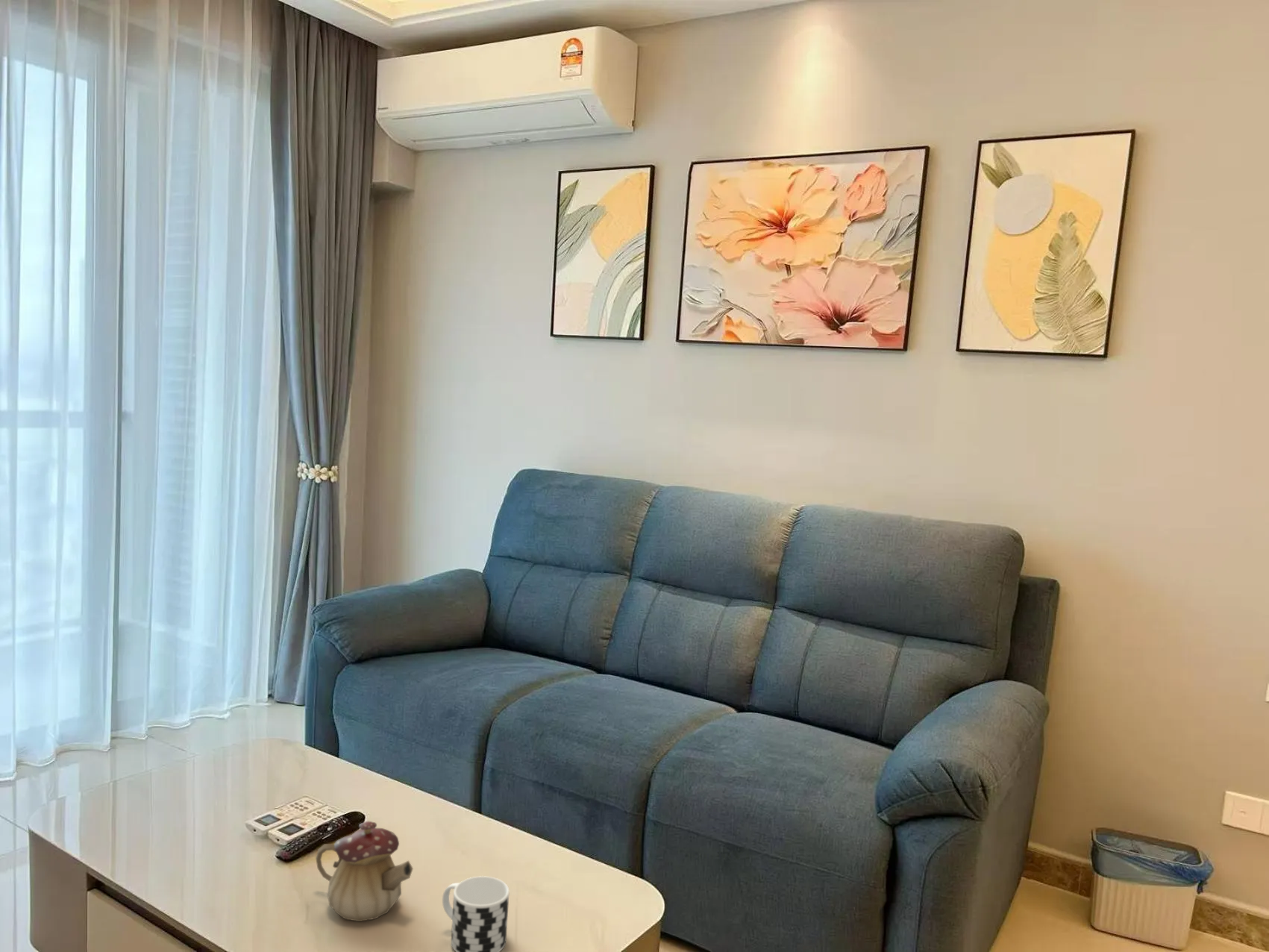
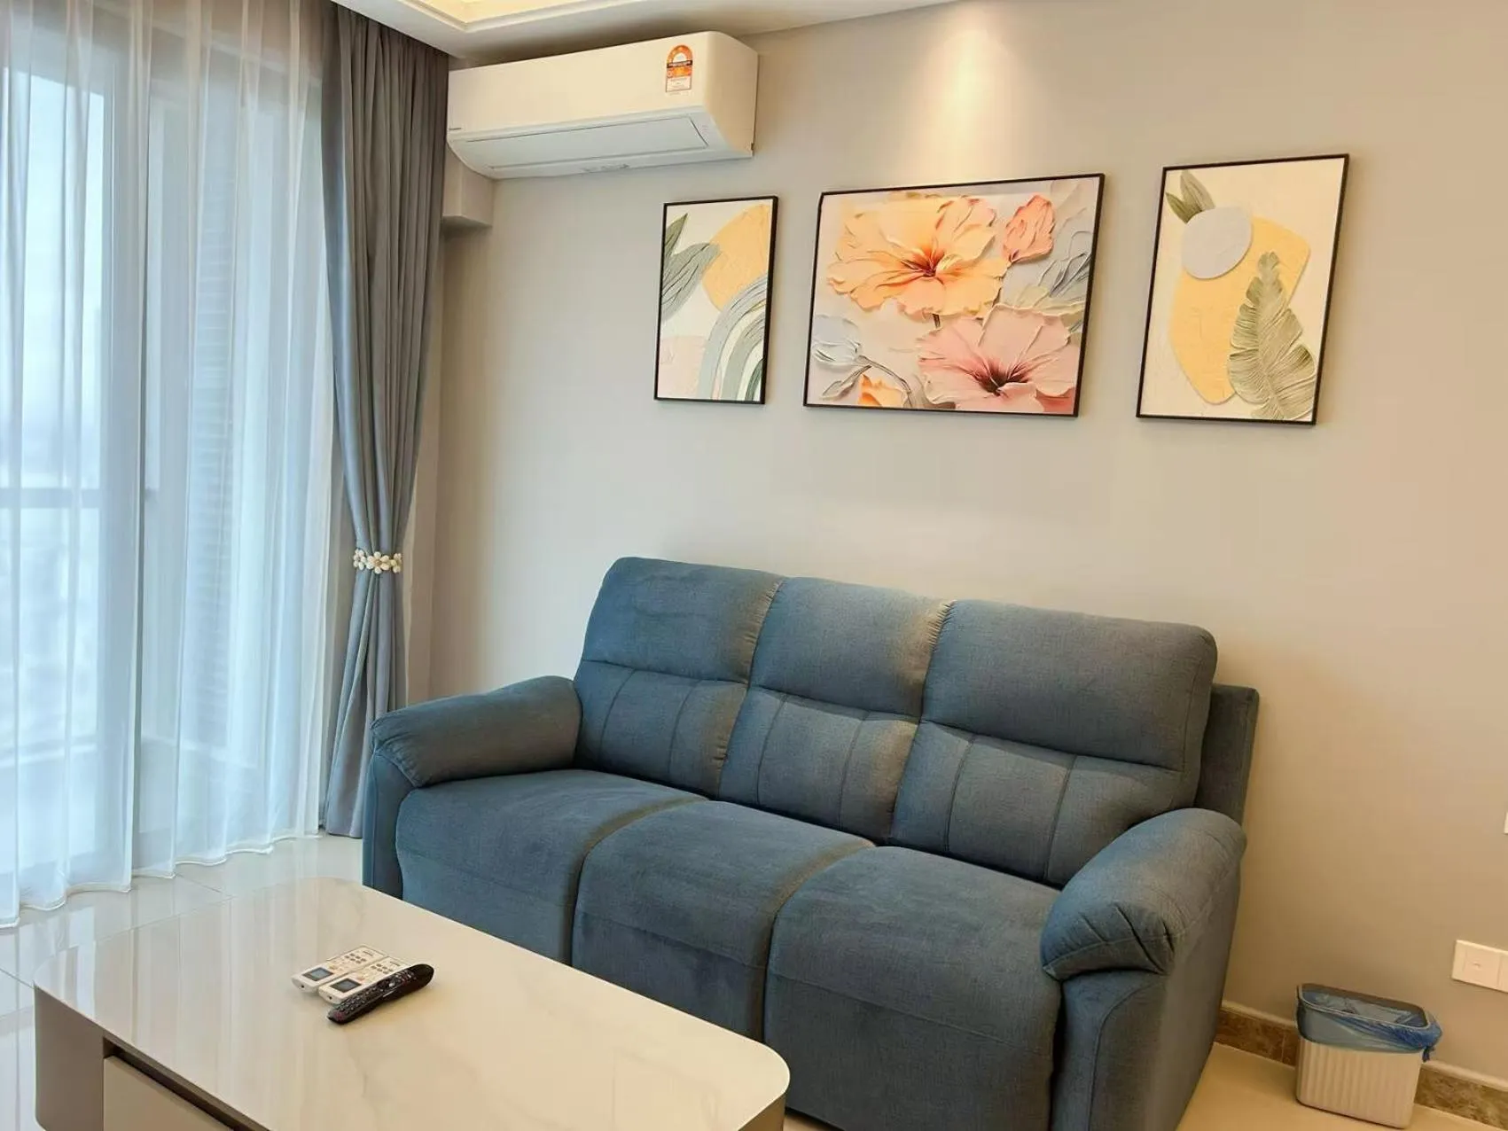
- cup [442,875,510,952]
- teapot [315,821,414,922]
